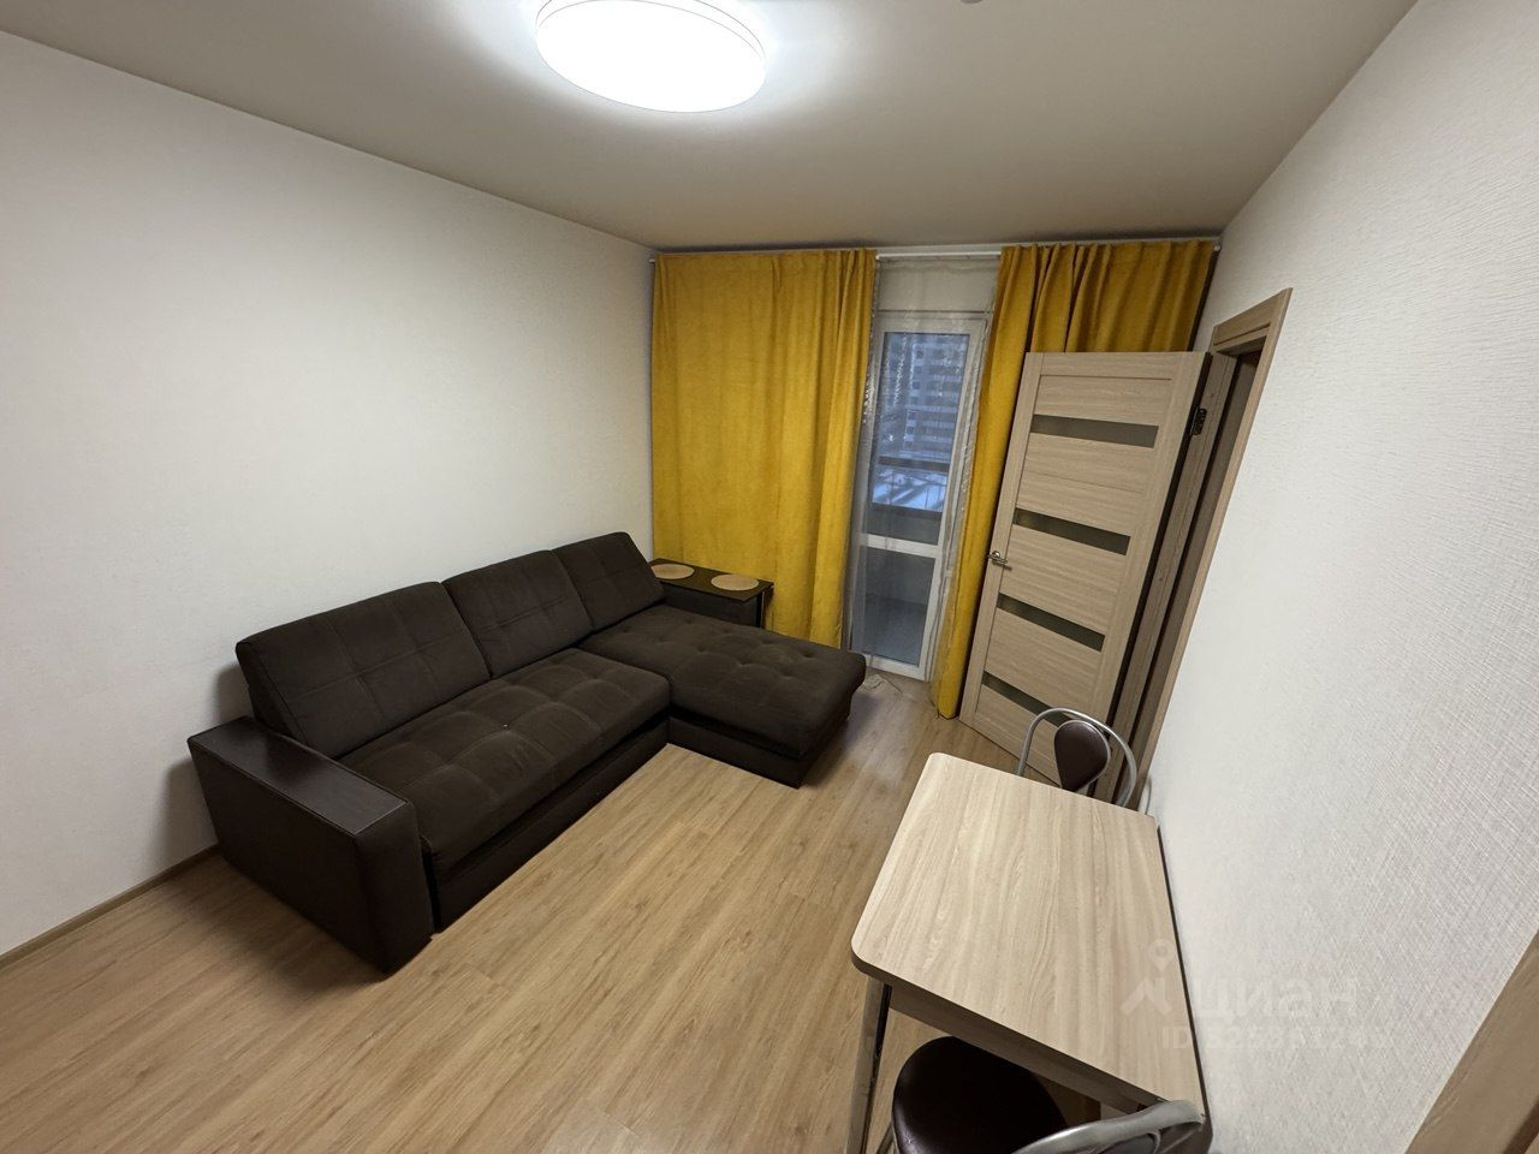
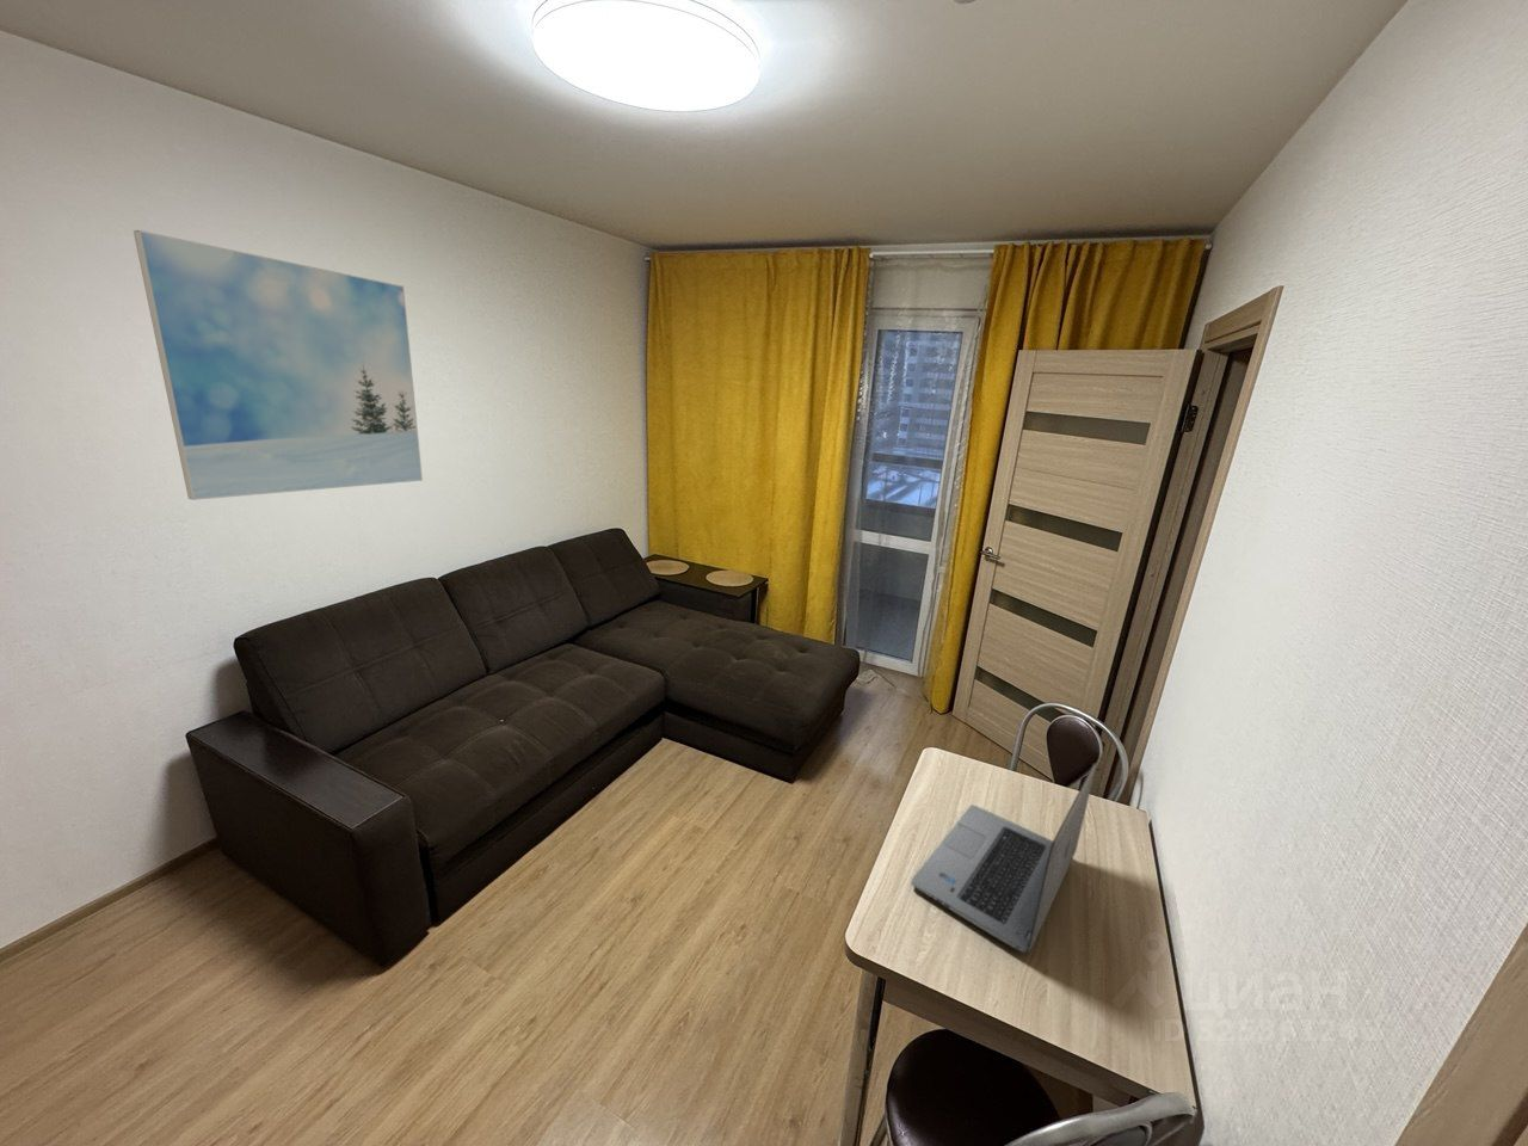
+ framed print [132,229,424,501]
+ laptop [910,762,1097,953]
